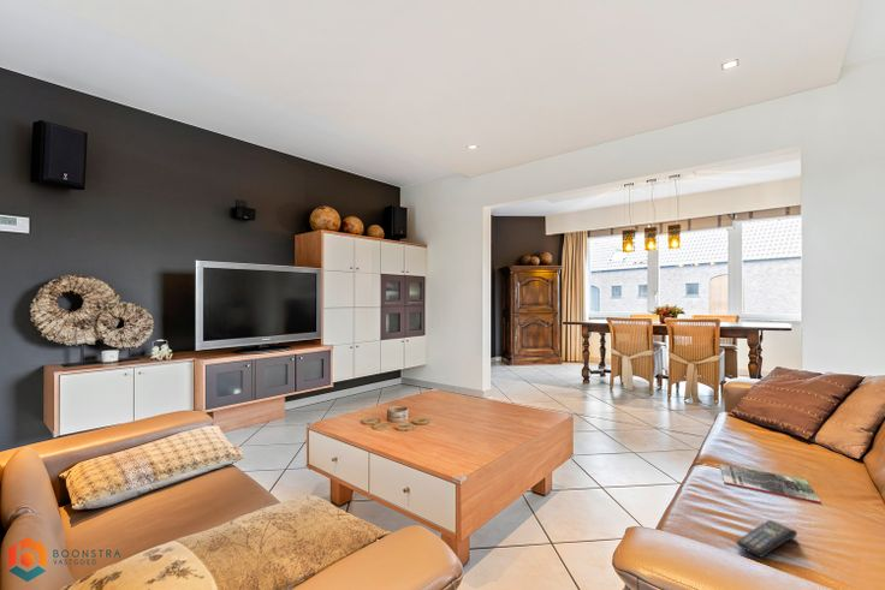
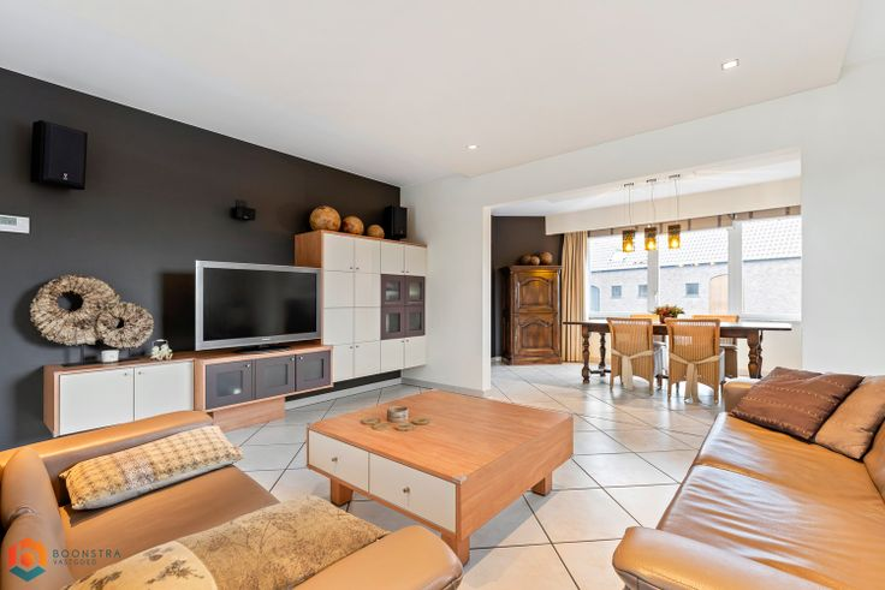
- magazine [719,463,822,505]
- remote control [735,519,798,559]
